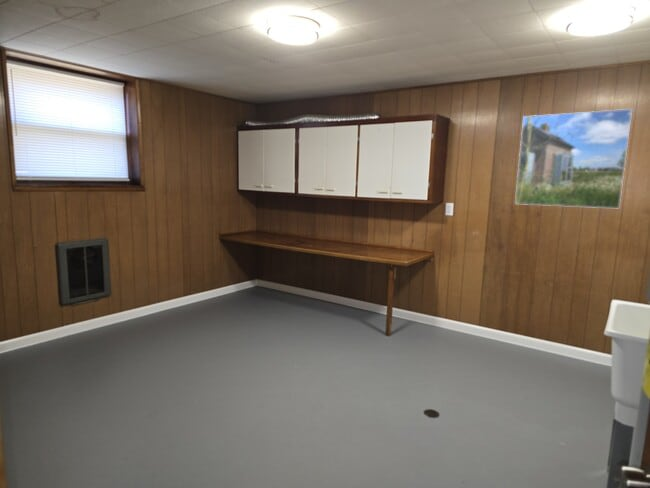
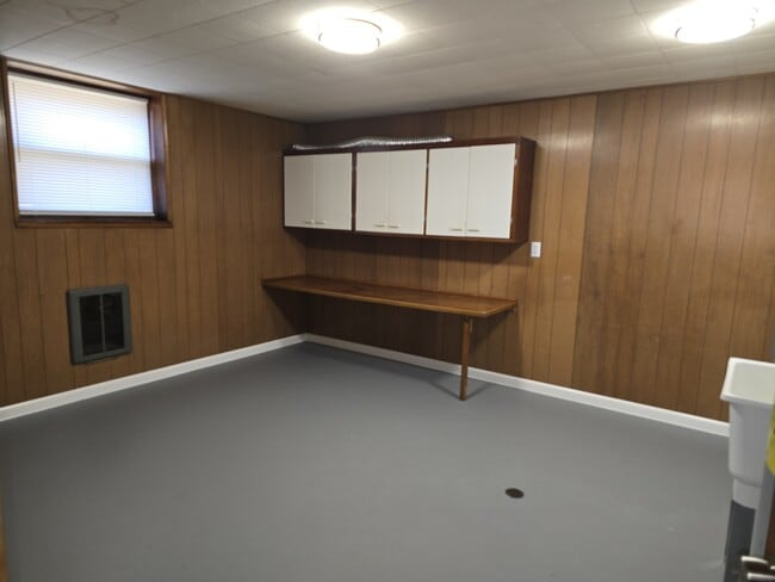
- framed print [514,108,633,209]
